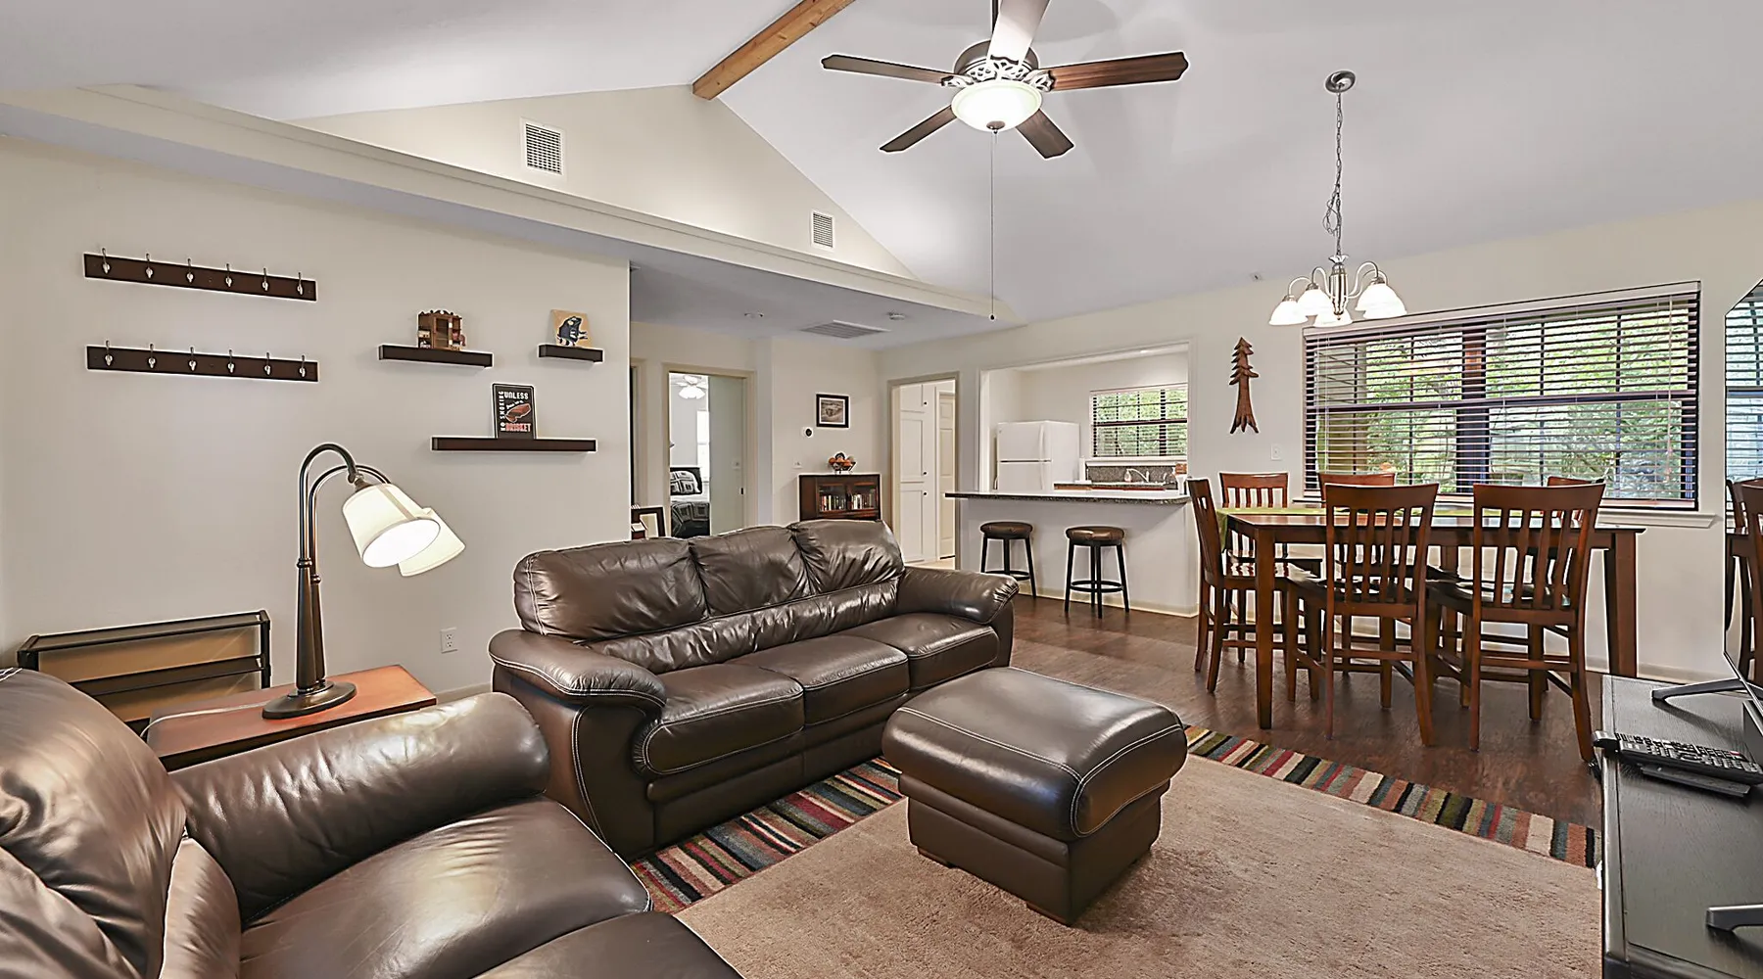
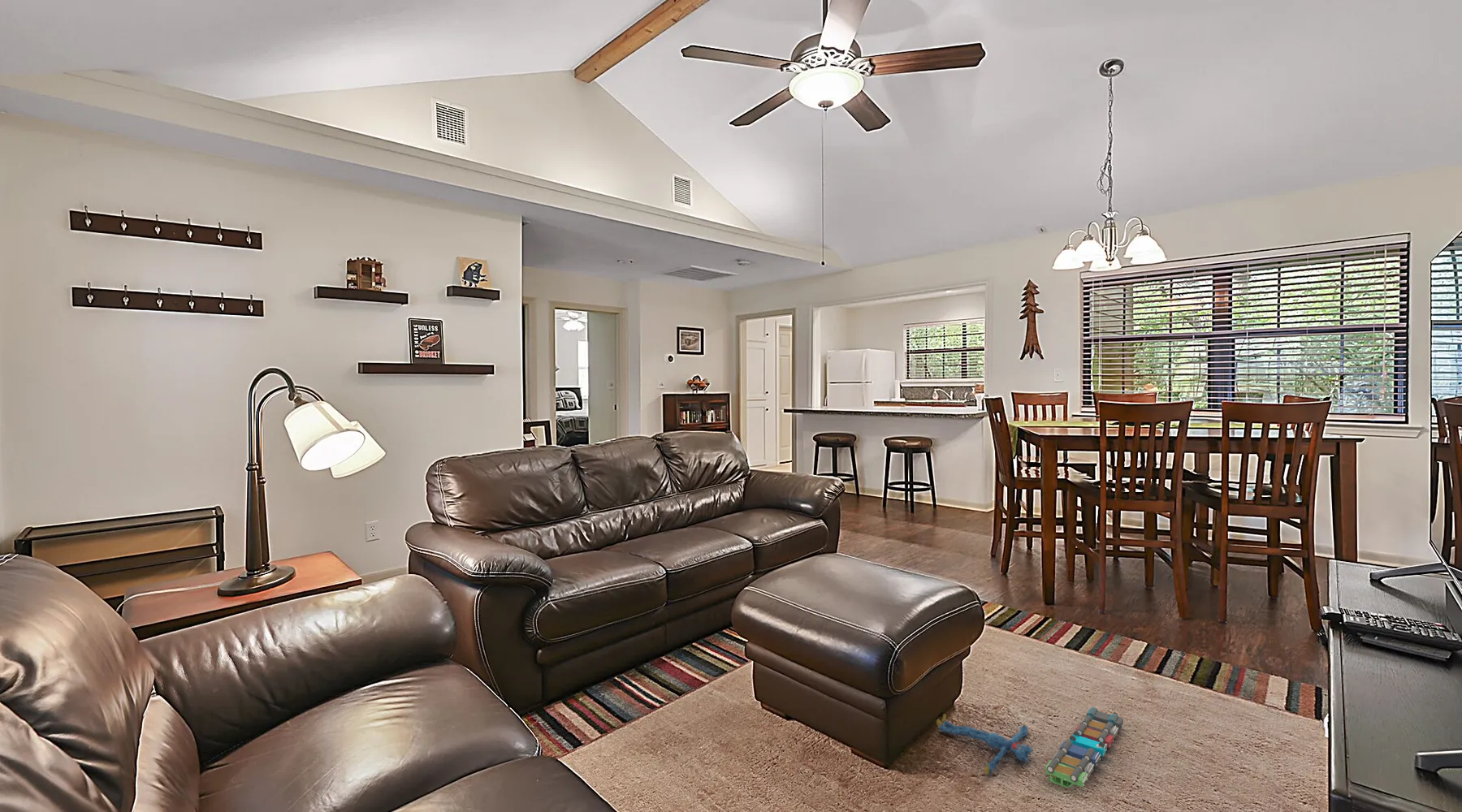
+ plush toy [936,713,1034,775]
+ toy train [1044,706,1124,788]
